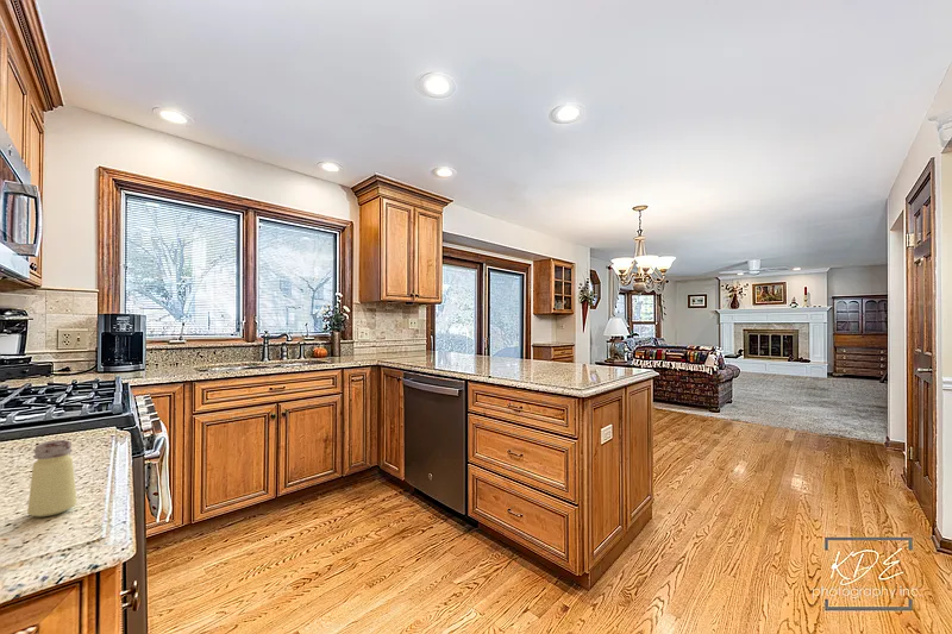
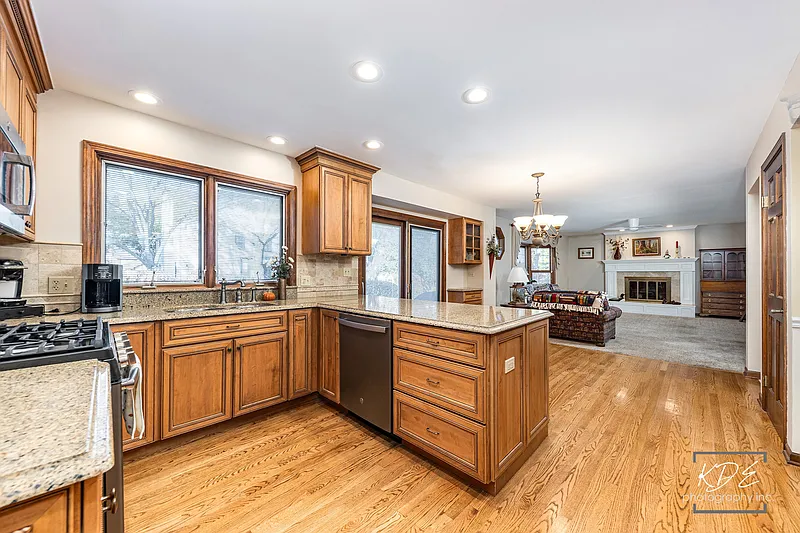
- saltshaker [26,439,79,517]
